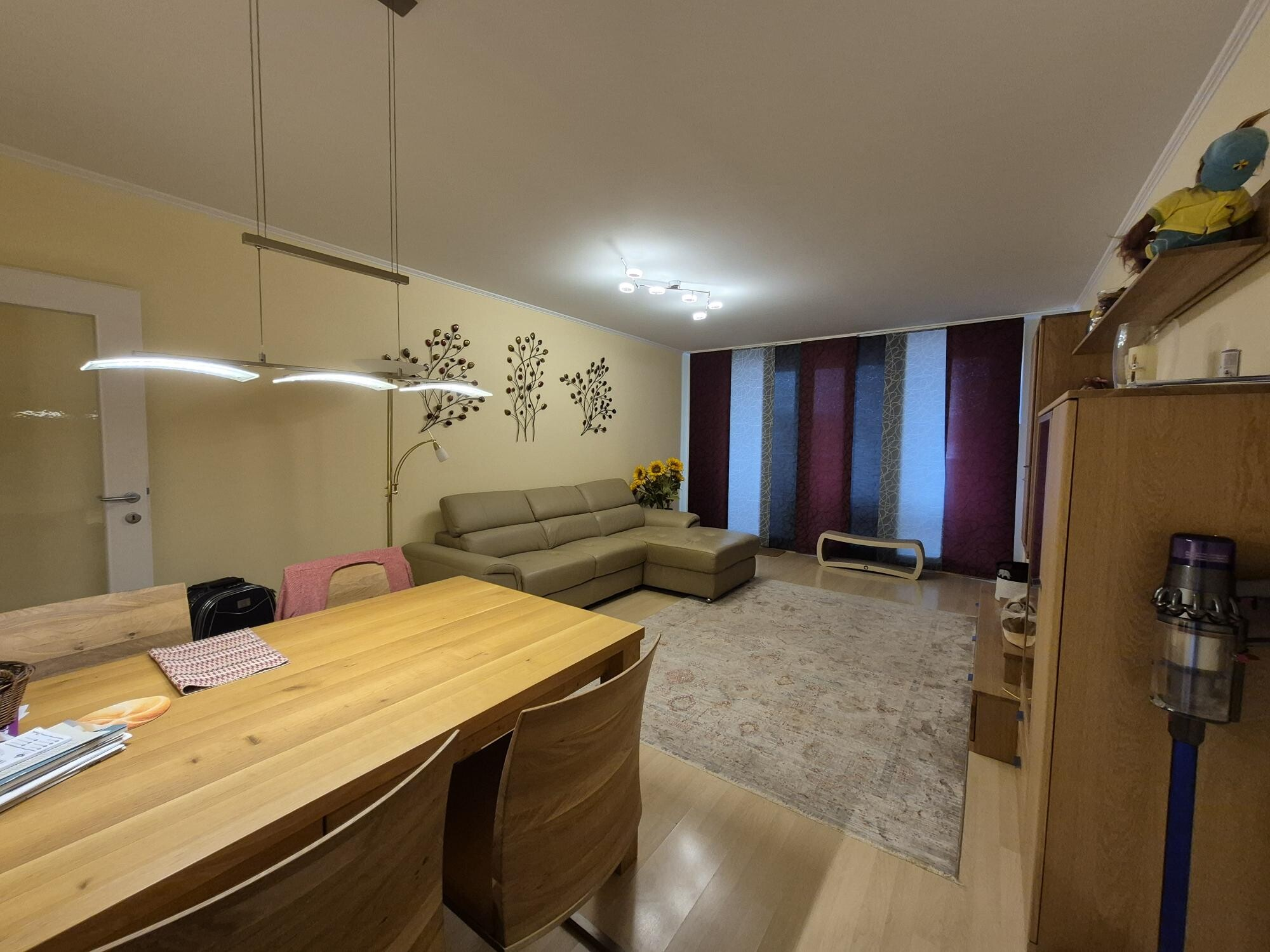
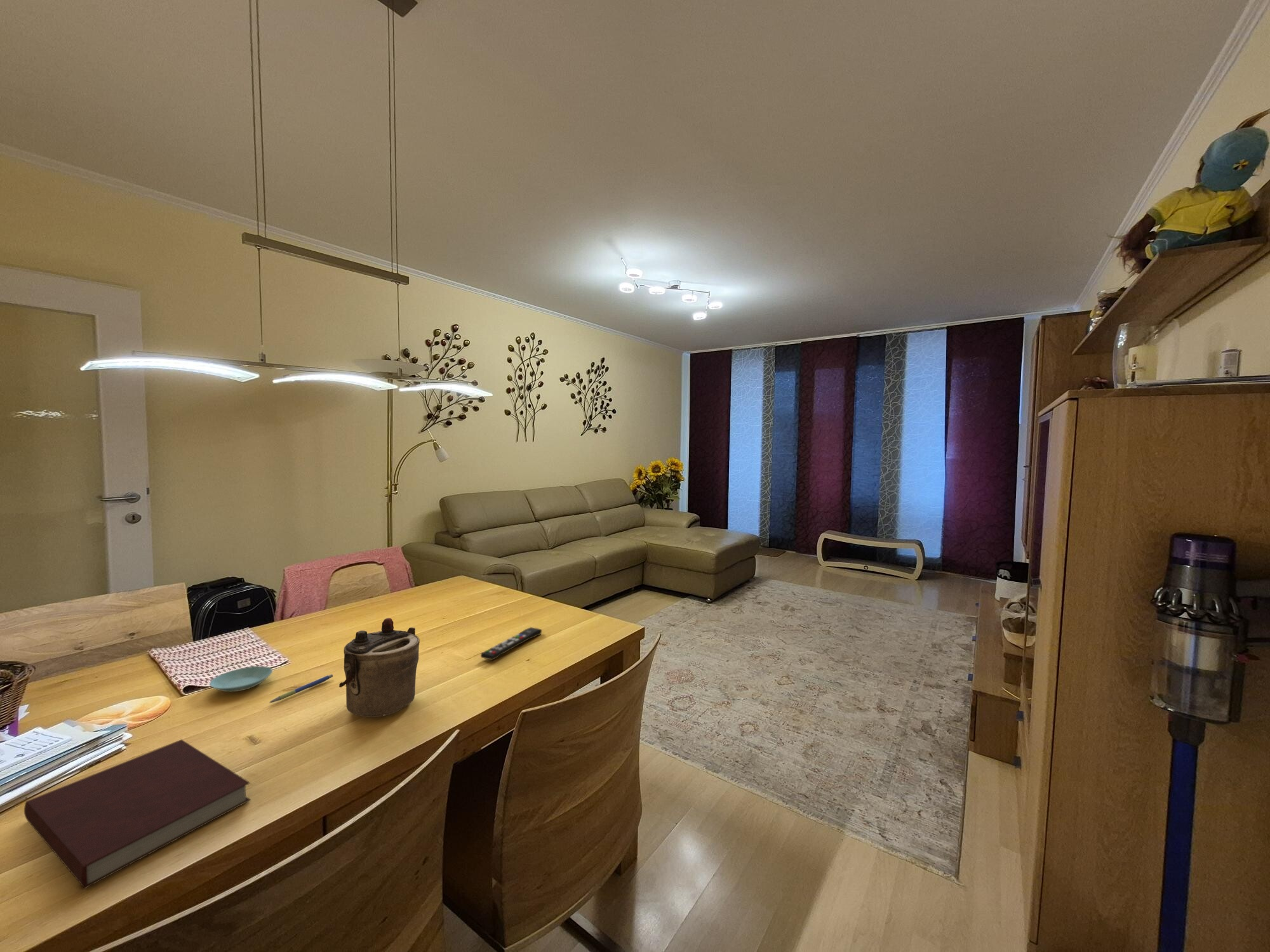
+ teapot [338,618,420,718]
+ pen [269,673,333,703]
+ remote control [480,626,542,661]
+ notebook [23,739,251,889]
+ saucer [209,666,273,692]
